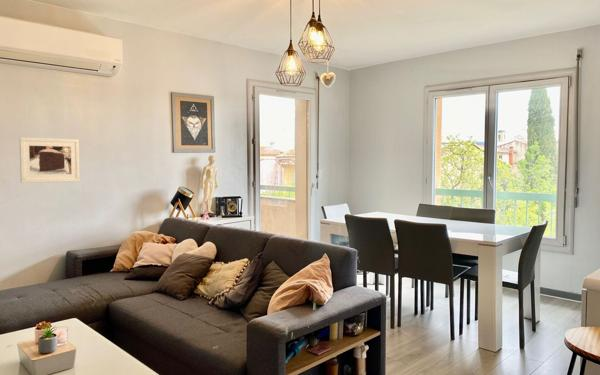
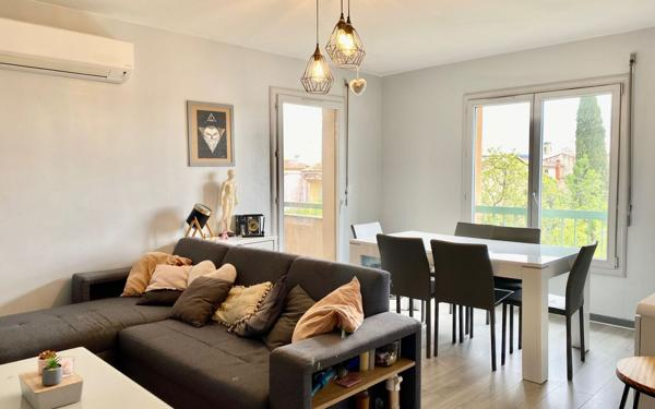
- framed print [18,136,81,184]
